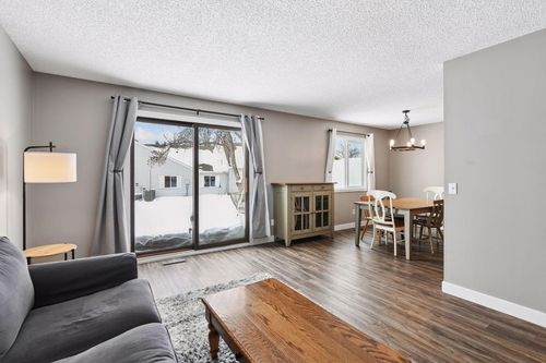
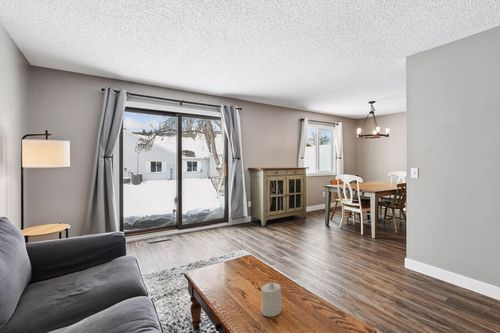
+ candle [260,281,283,318]
